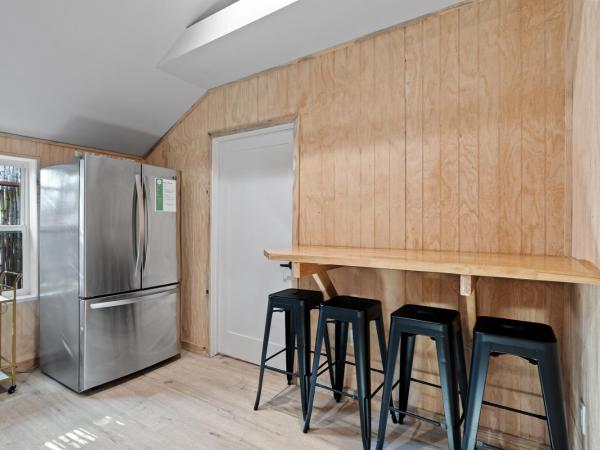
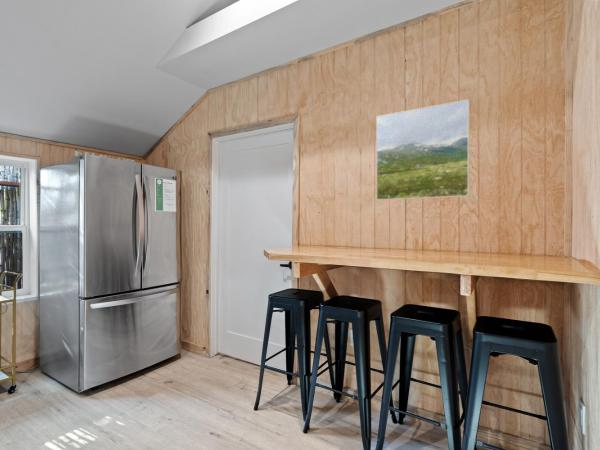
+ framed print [375,98,470,201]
